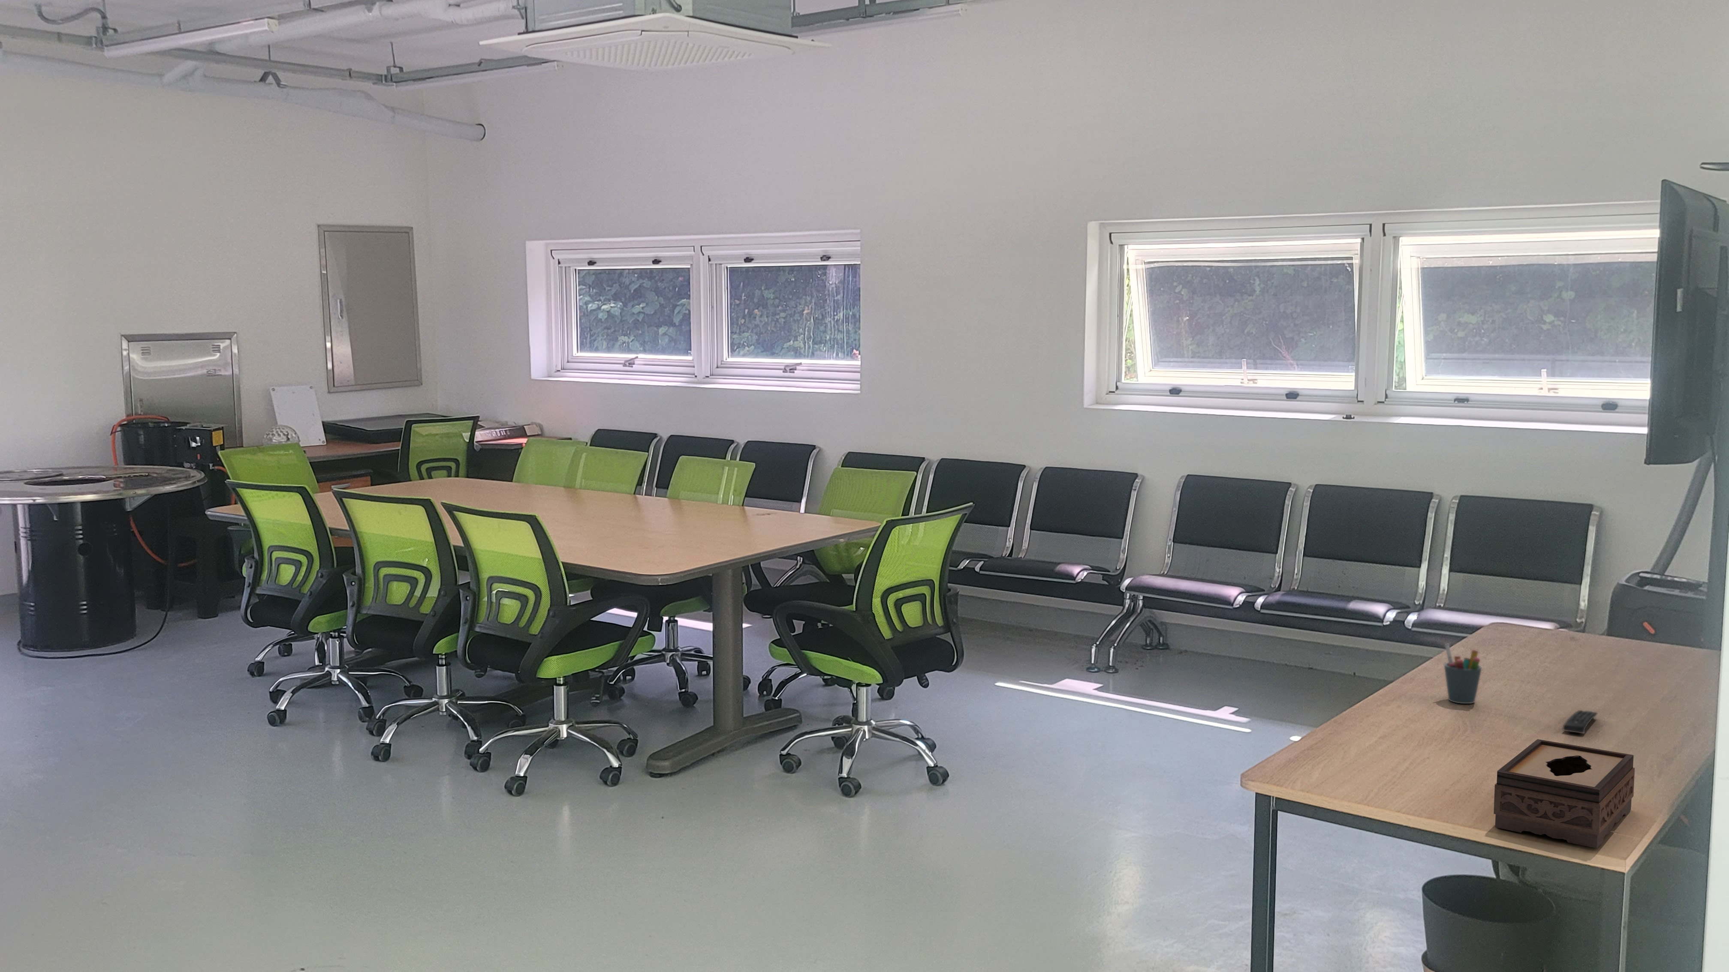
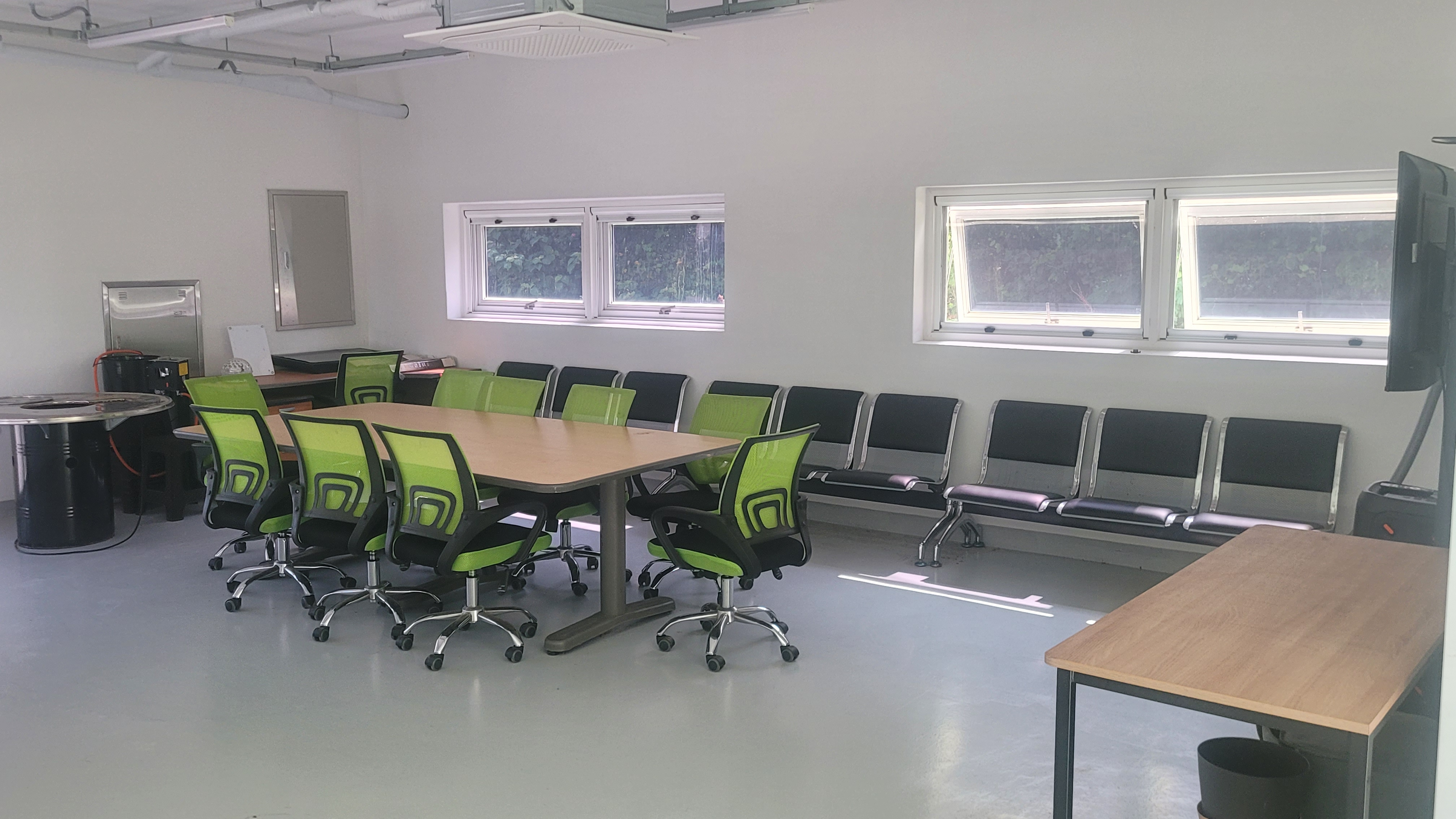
- remote control [1563,710,1597,735]
- pen holder [1443,643,1482,704]
- tissue box [1493,739,1635,849]
